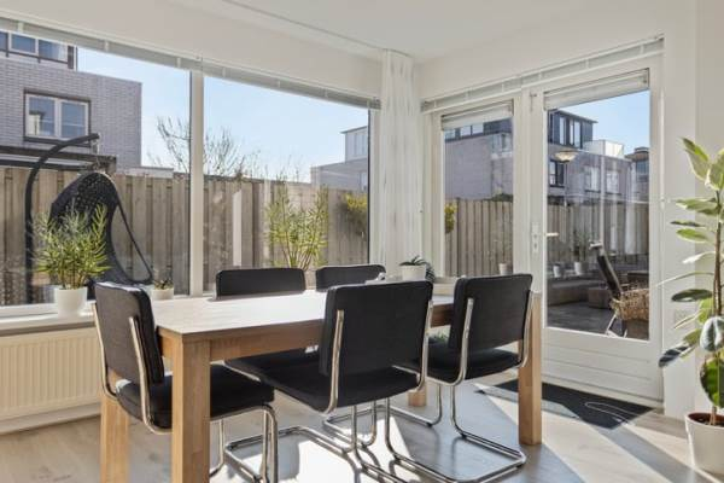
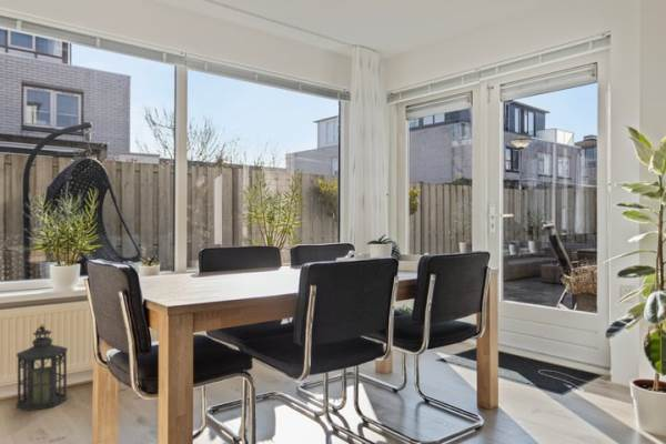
+ lantern [16,323,69,412]
